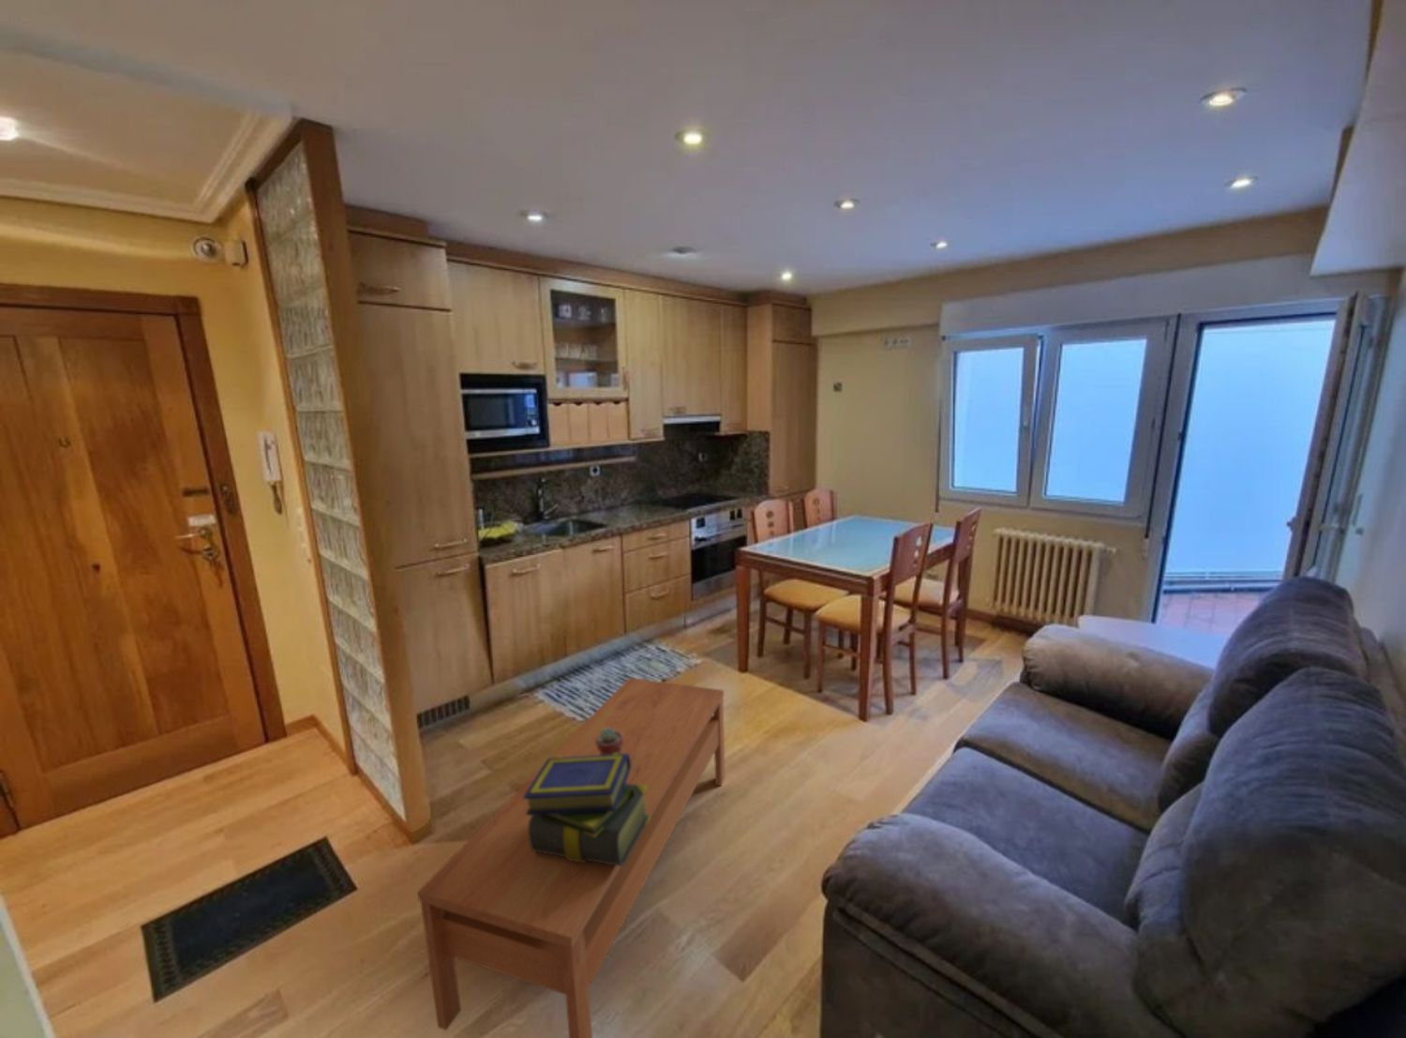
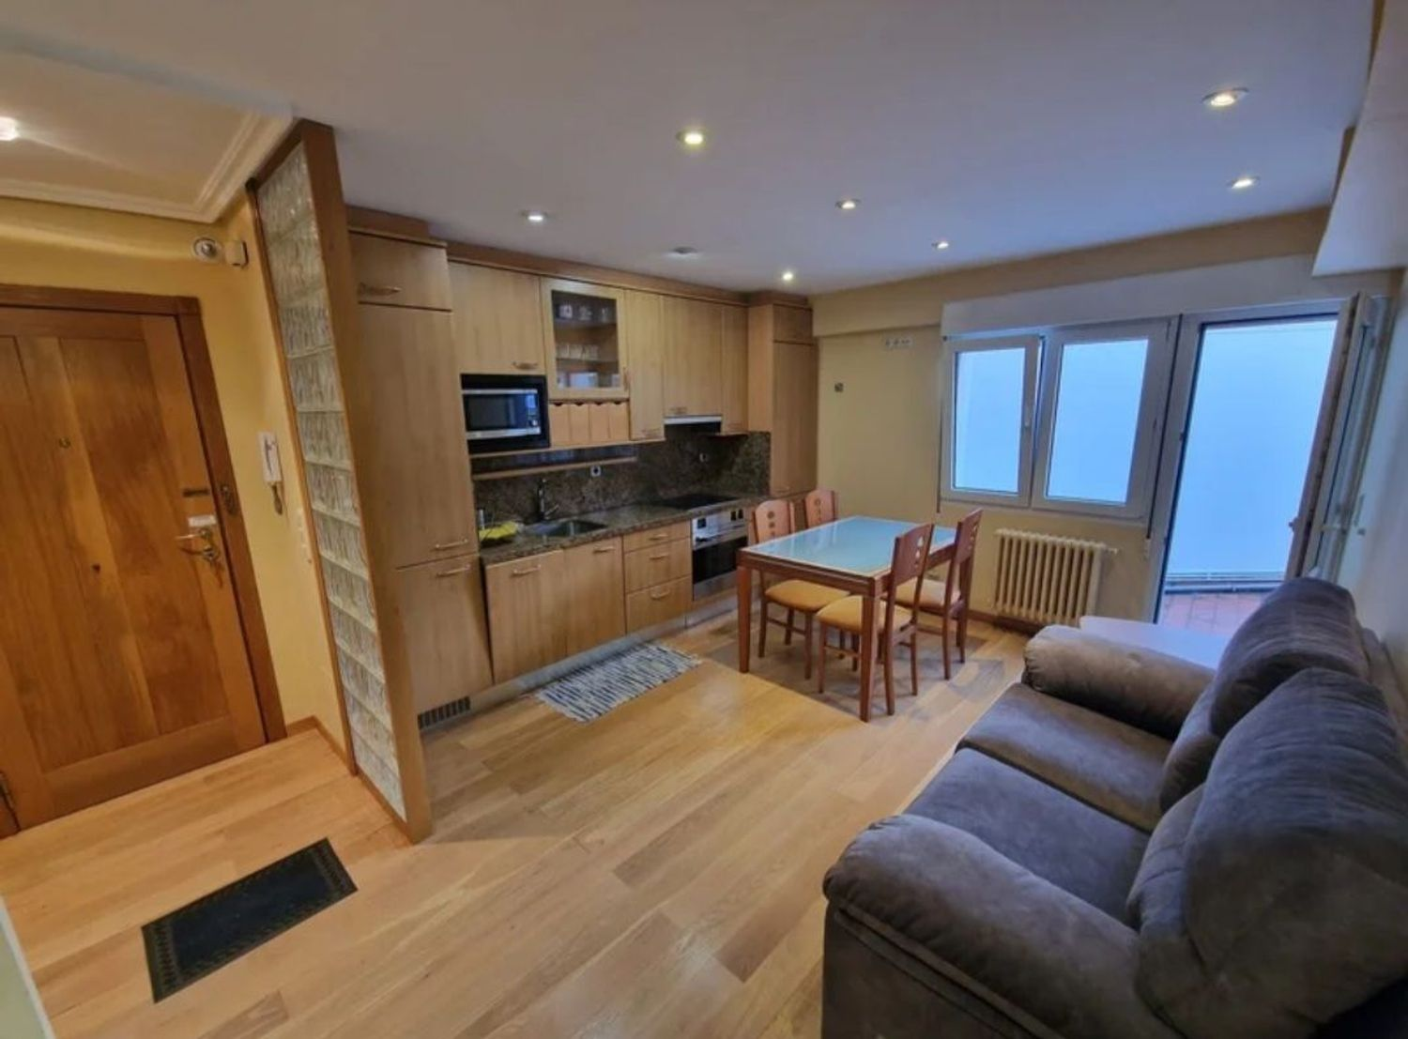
- stack of books [523,753,651,867]
- coffee table [417,677,726,1038]
- potted succulent [595,729,623,755]
